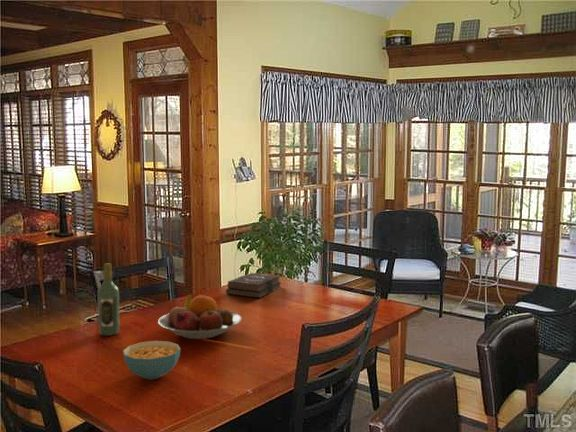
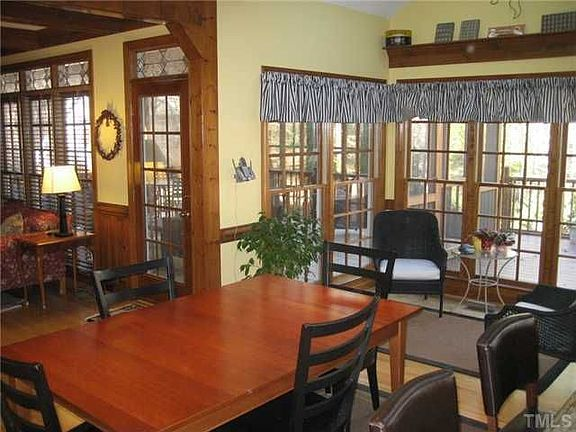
- hardback book [225,272,283,299]
- wine bottle [97,263,120,337]
- cereal bowl [122,340,182,380]
- fruit bowl [157,293,243,340]
